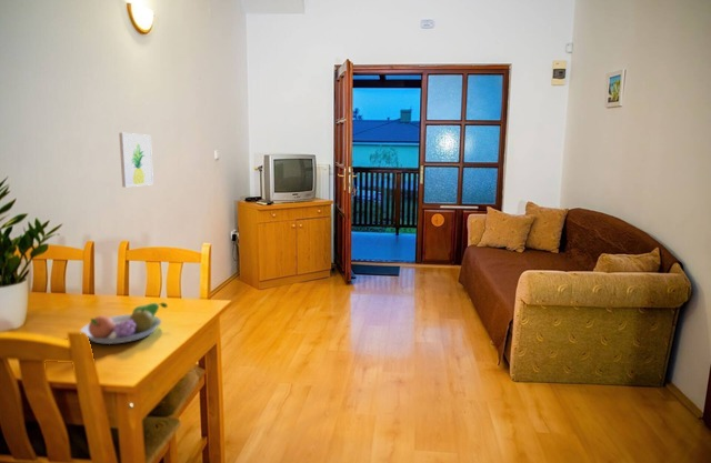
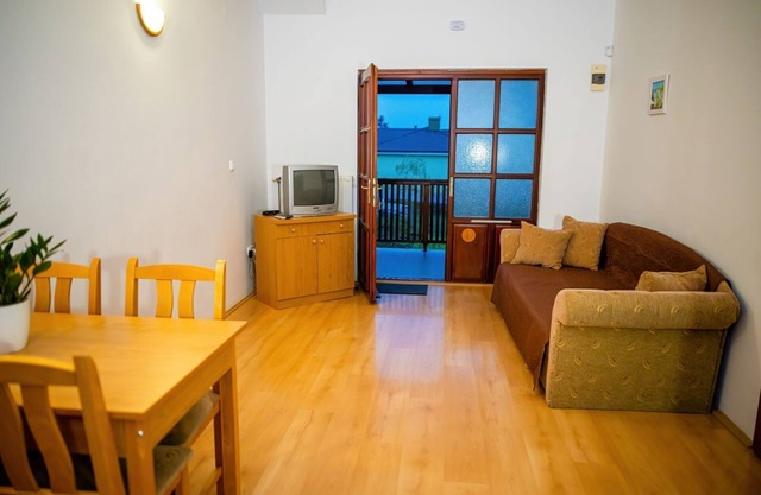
- fruit bowl [79,302,169,345]
- wall art [118,132,154,188]
